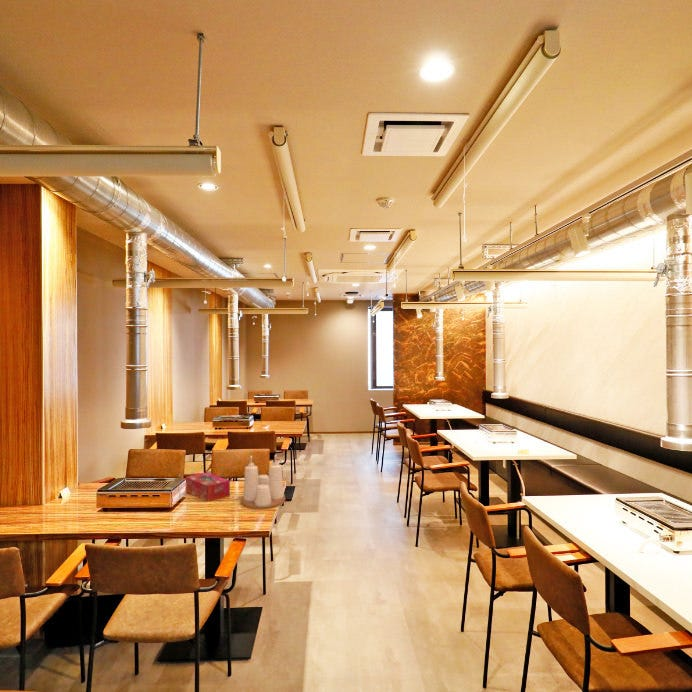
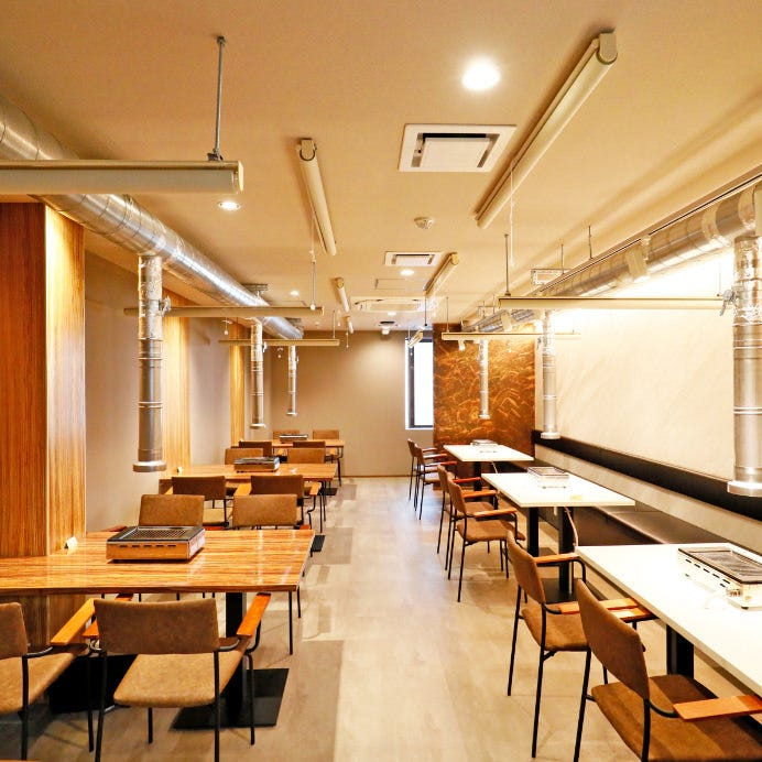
- condiment set [240,454,286,511]
- tissue box [185,471,231,503]
